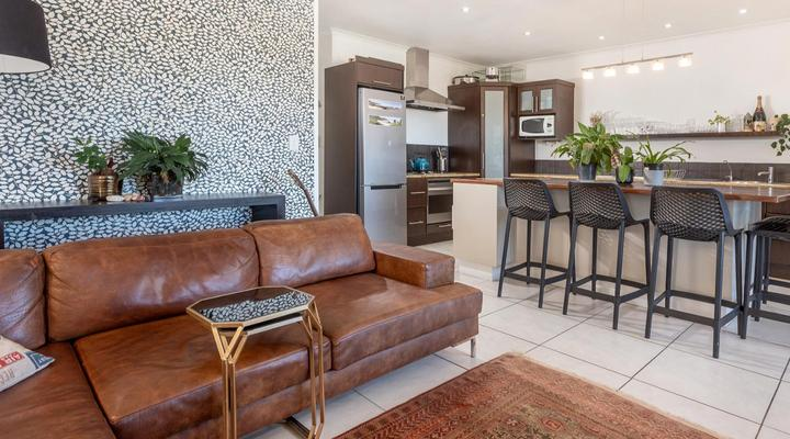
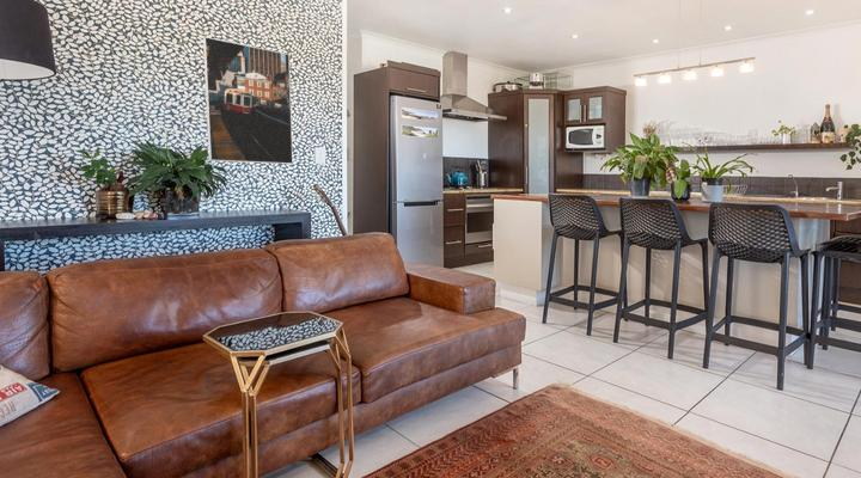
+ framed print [202,36,294,165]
